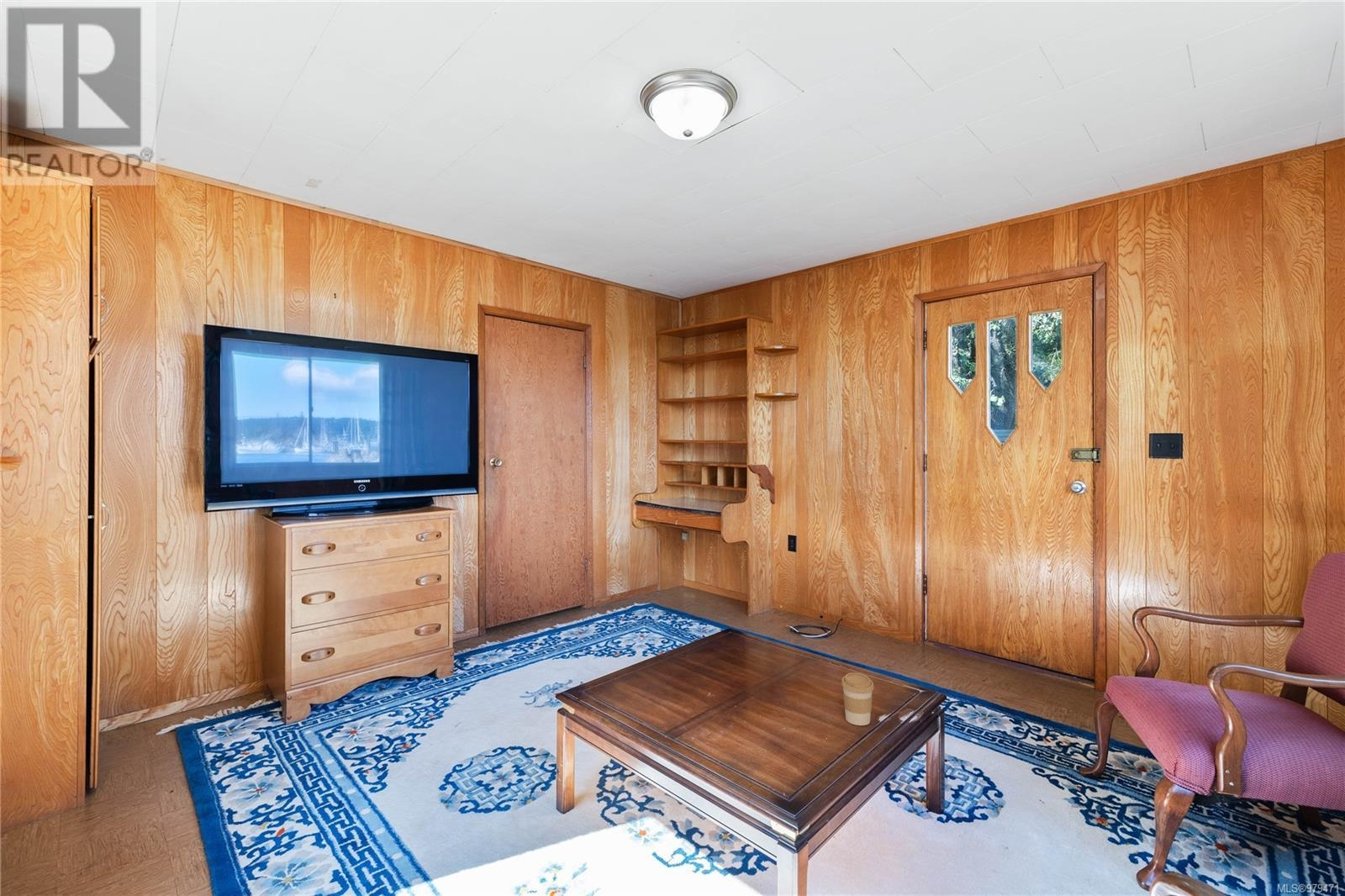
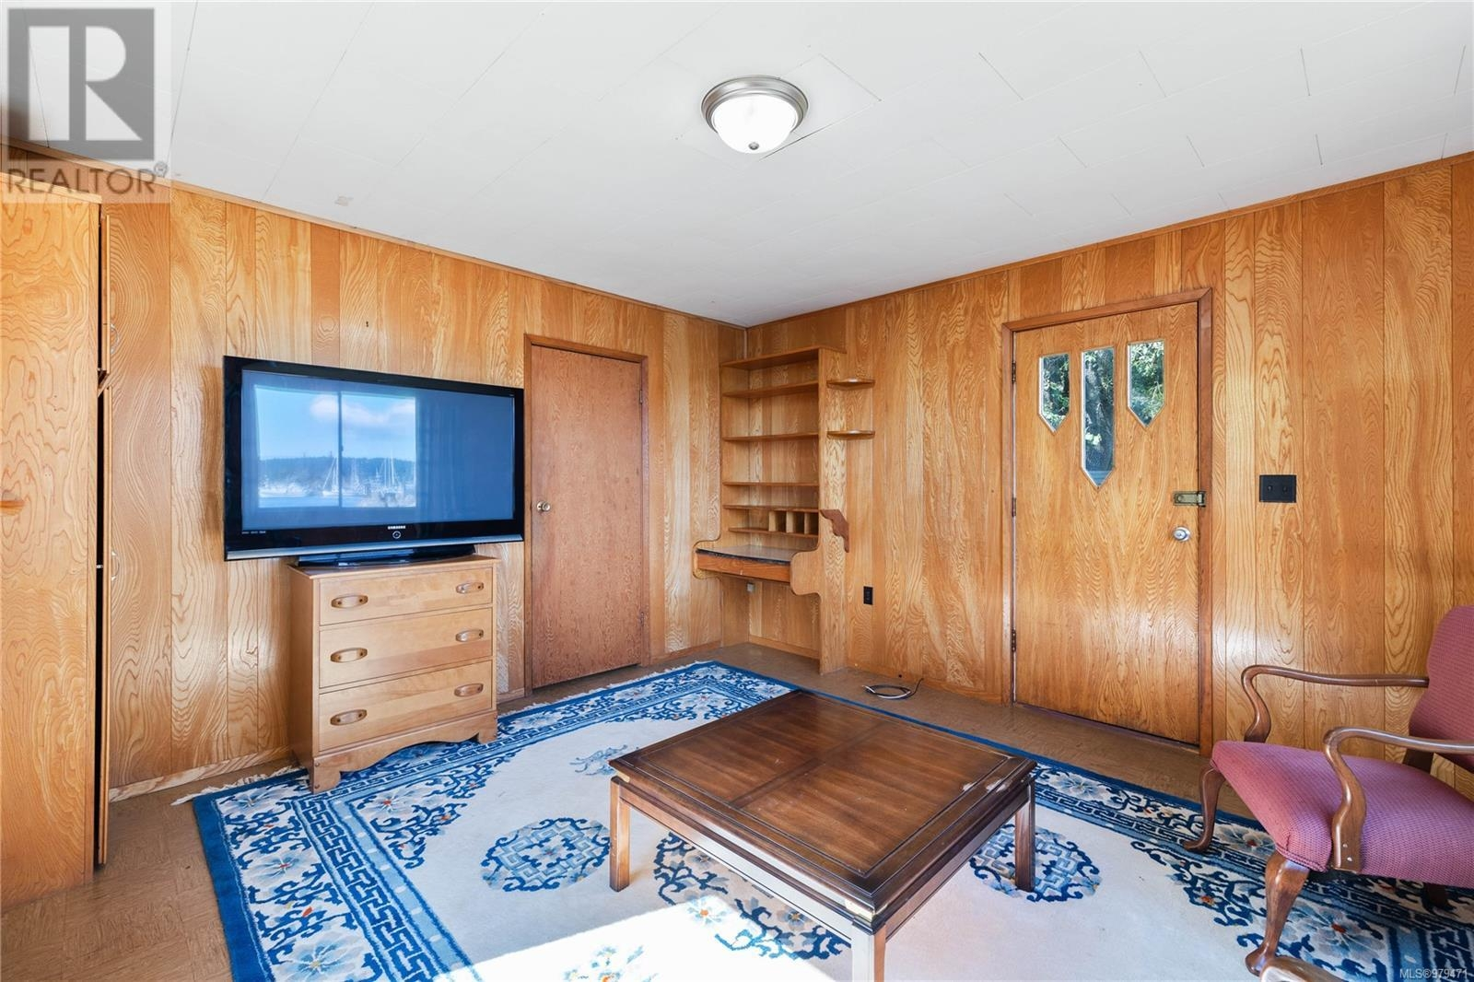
- coffee cup [841,672,875,726]
